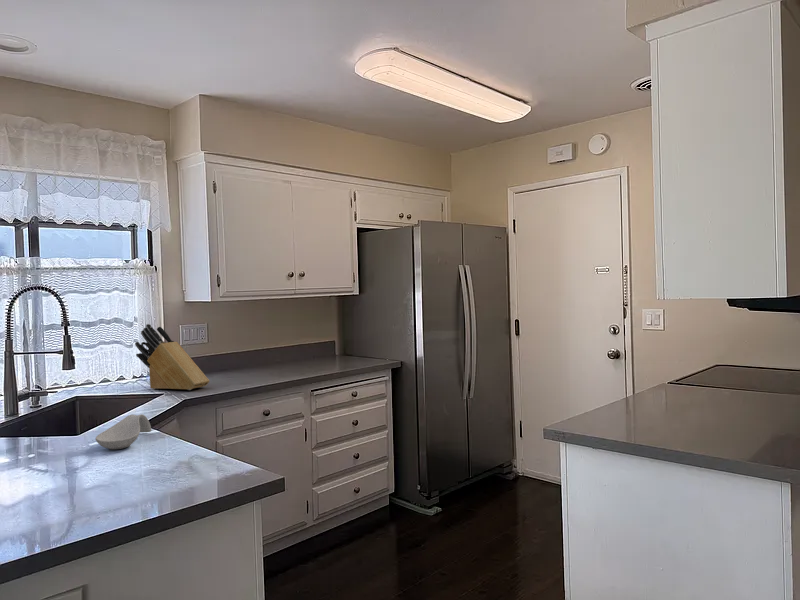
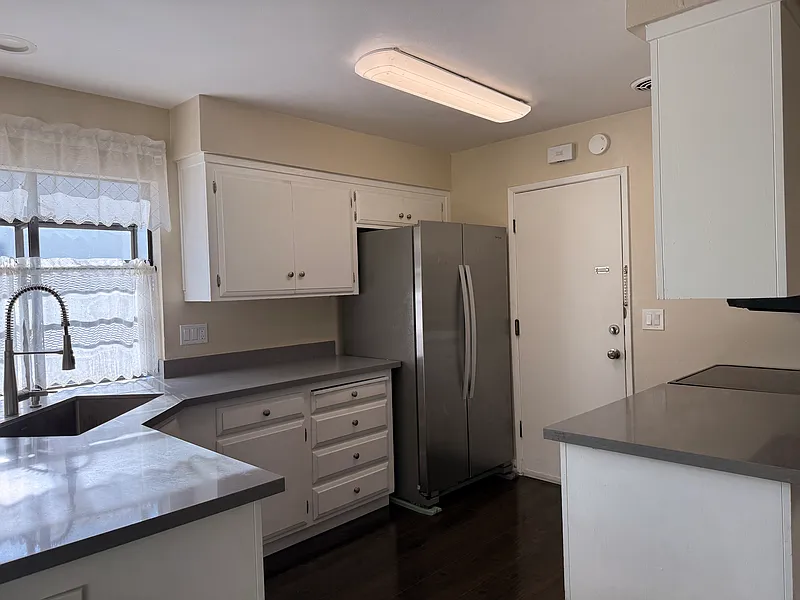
- knife block [134,323,210,391]
- spoon rest [95,413,152,450]
